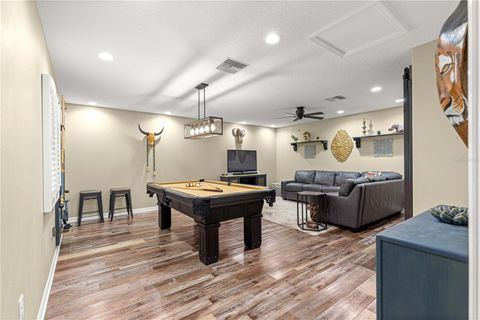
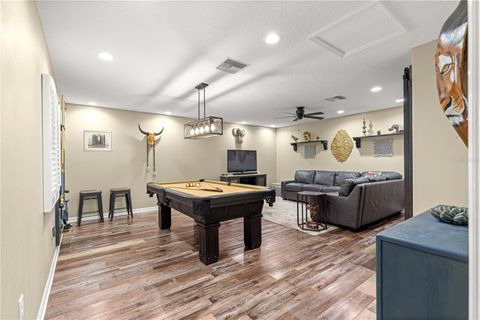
+ wall art [83,129,114,153]
